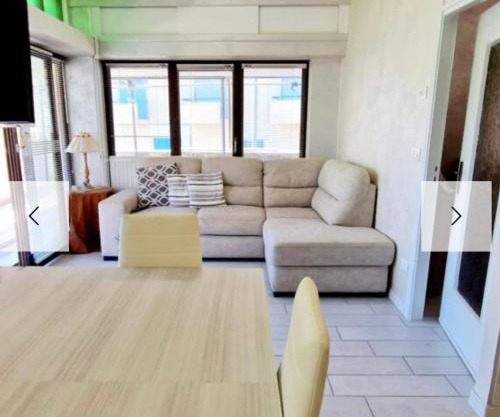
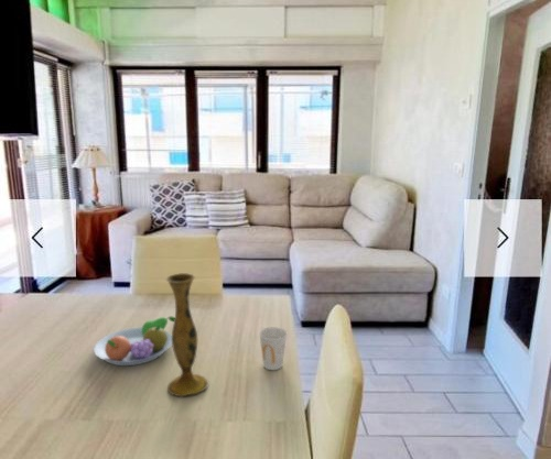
+ vase [164,272,209,398]
+ cup [258,326,289,371]
+ fruit bowl [93,316,175,367]
